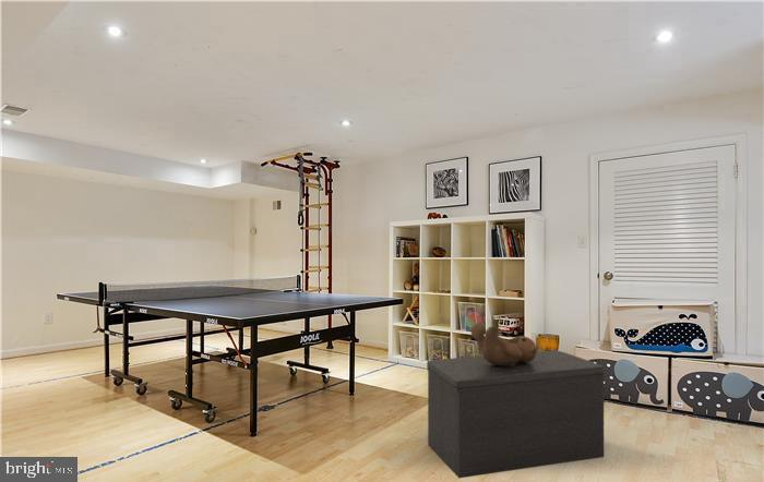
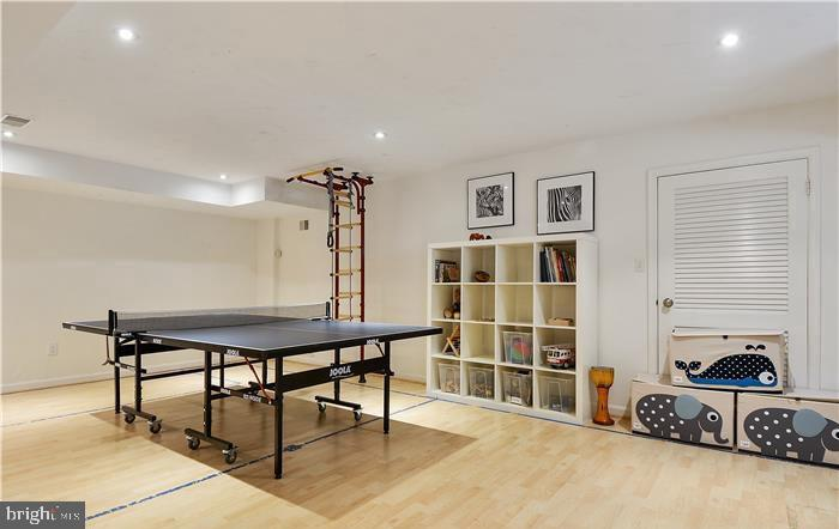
- bench [426,349,606,479]
- teddy bear [470,322,540,365]
